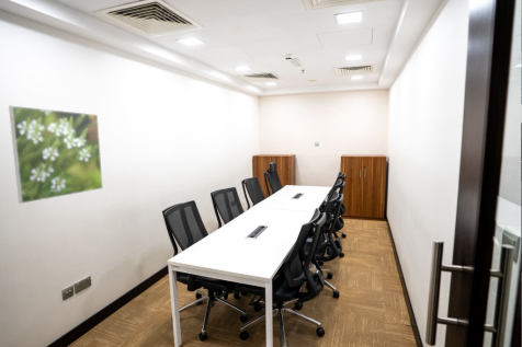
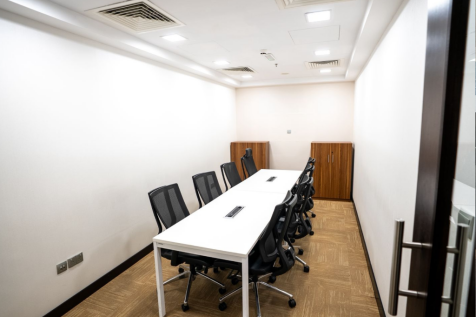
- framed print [8,105,104,205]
